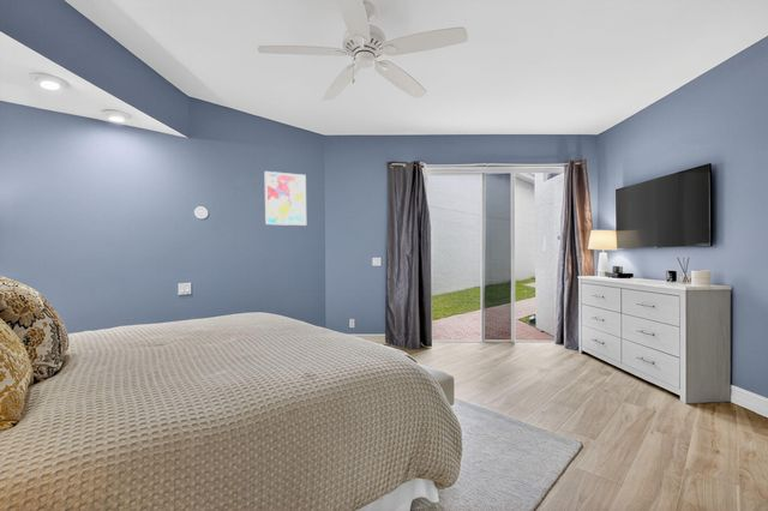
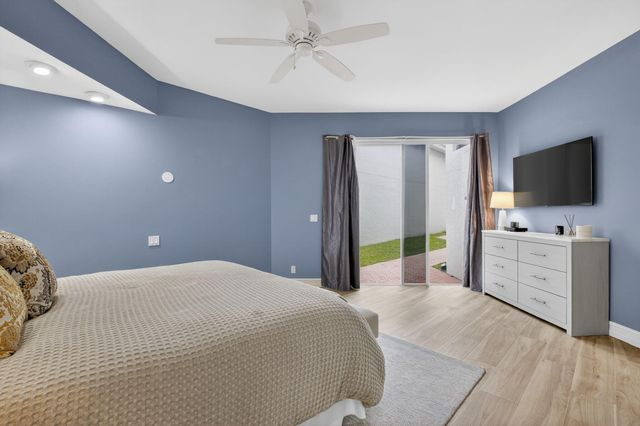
- wall art [264,170,307,227]
